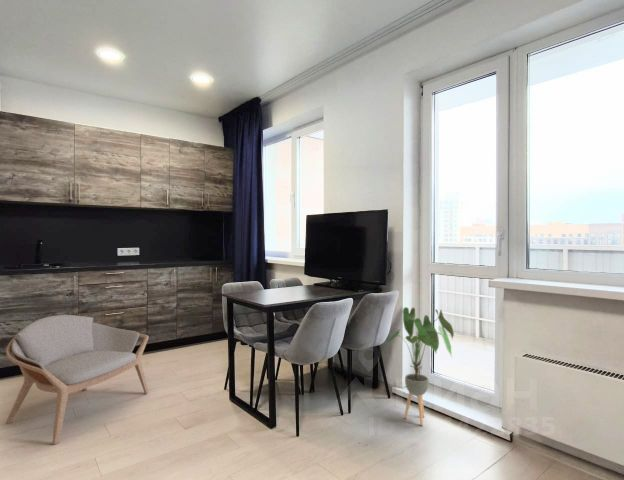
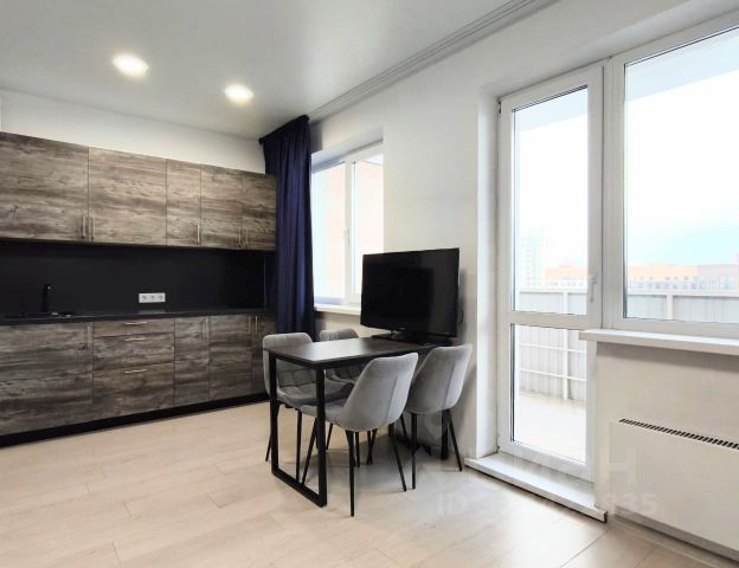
- house plant [383,306,455,426]
- armchair [5,314,150,446]
